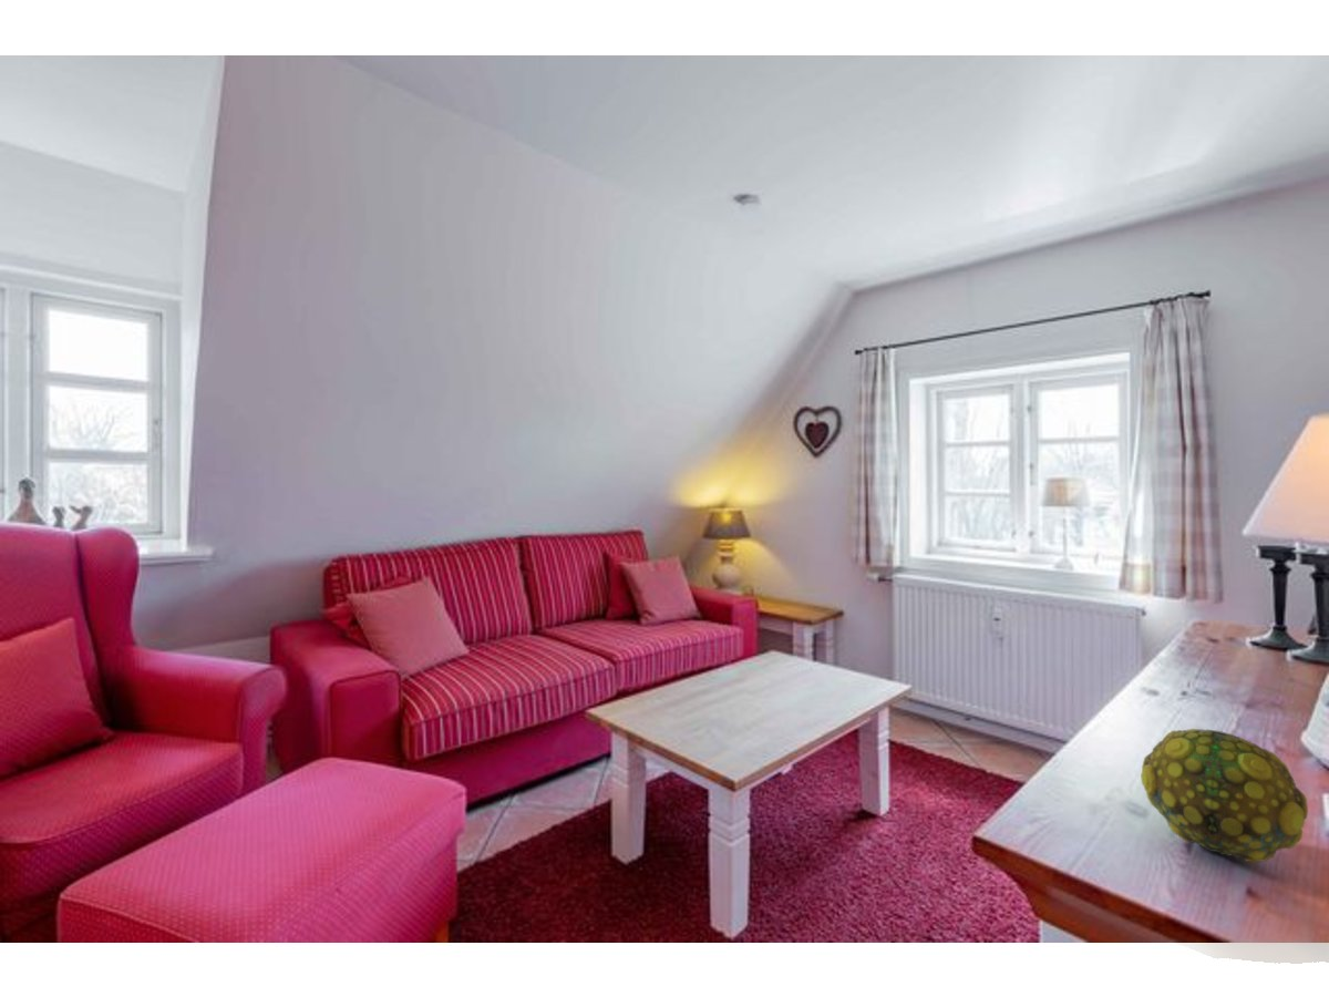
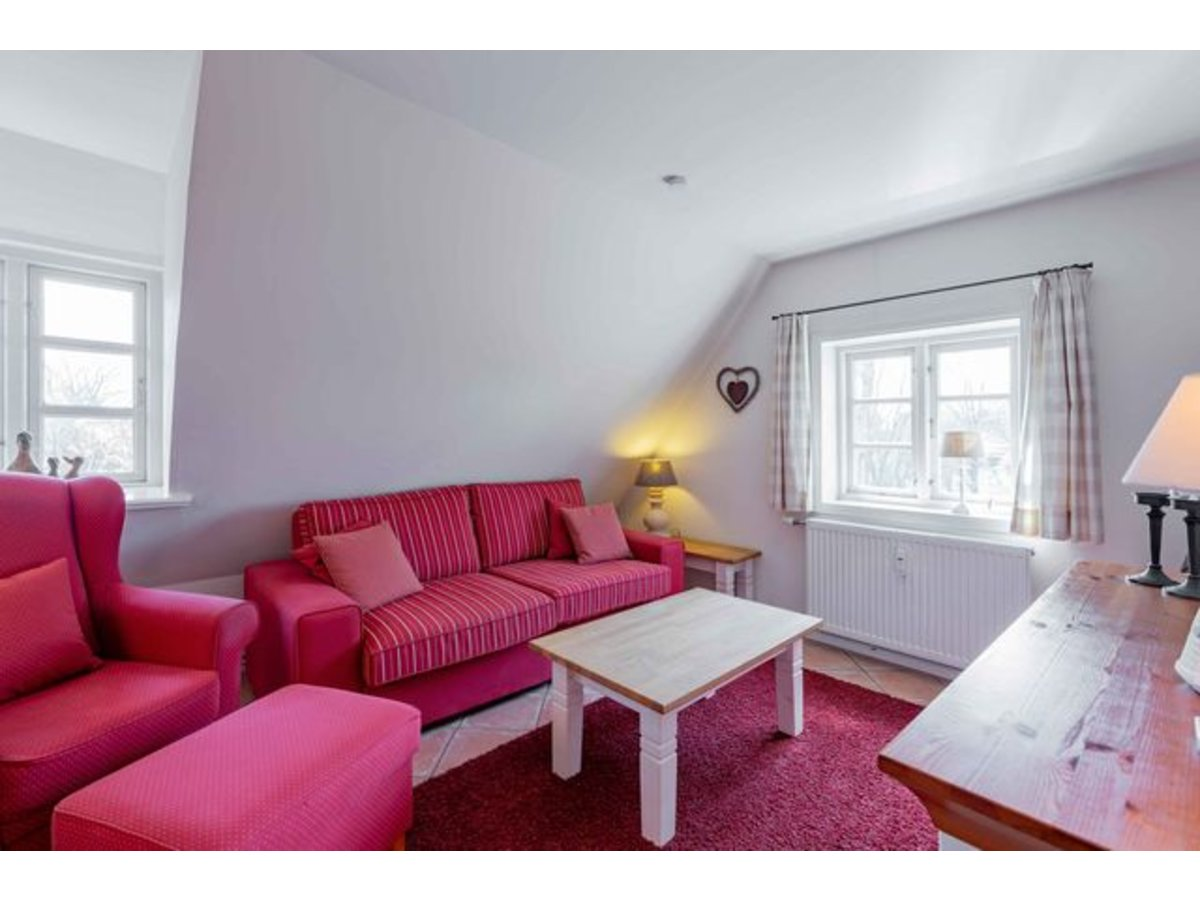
- decorative ball [1140,728,1309,864]
